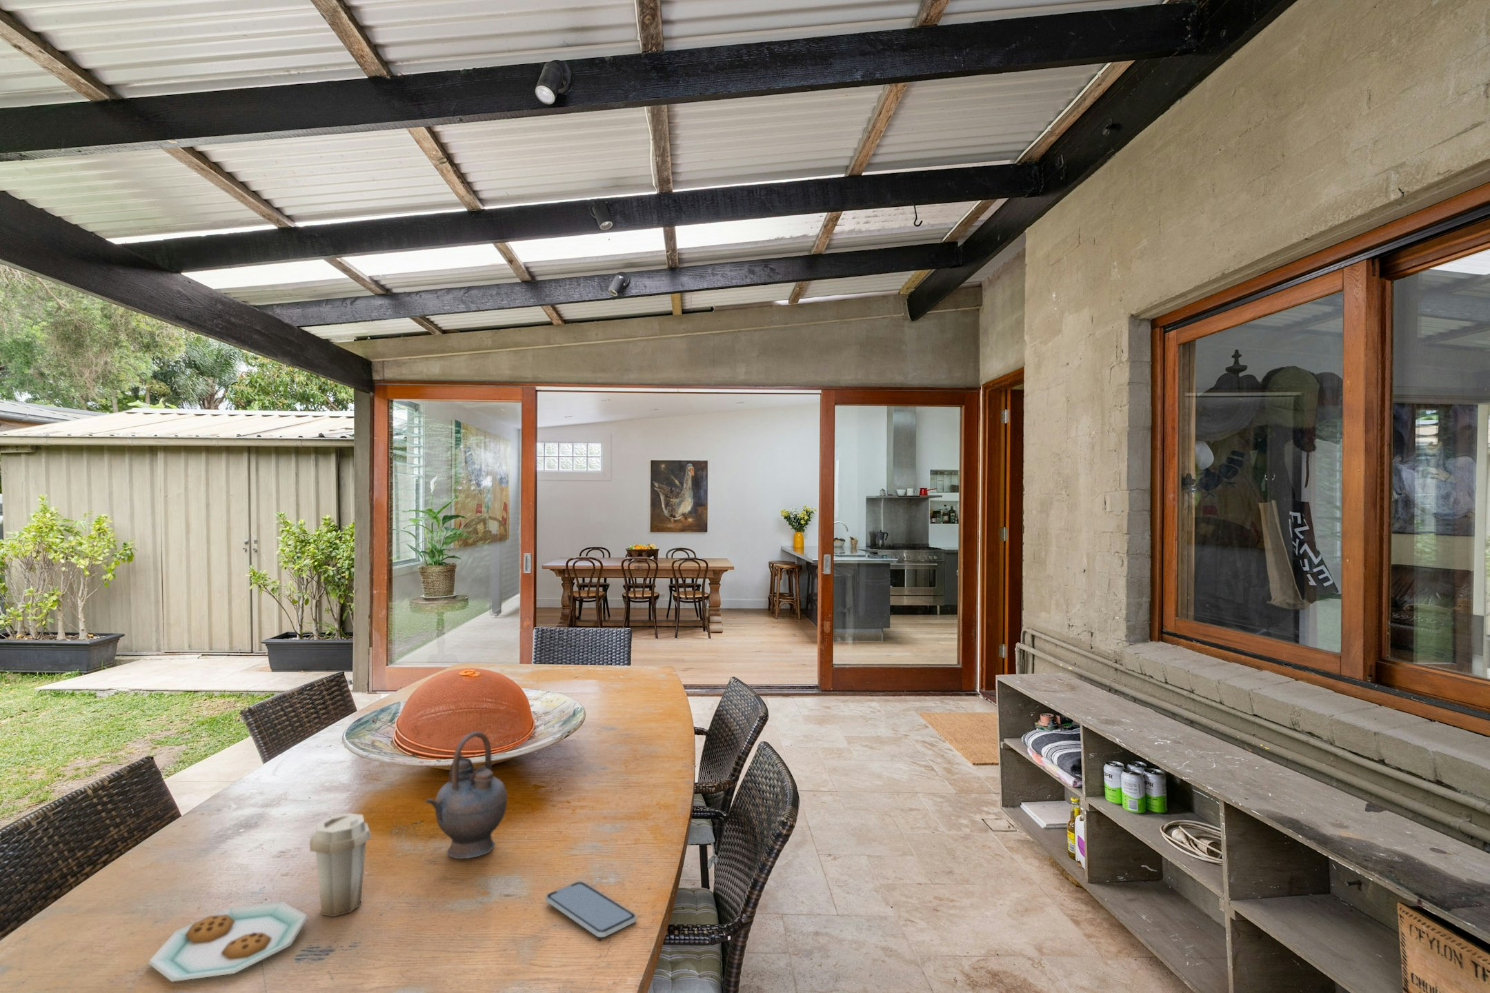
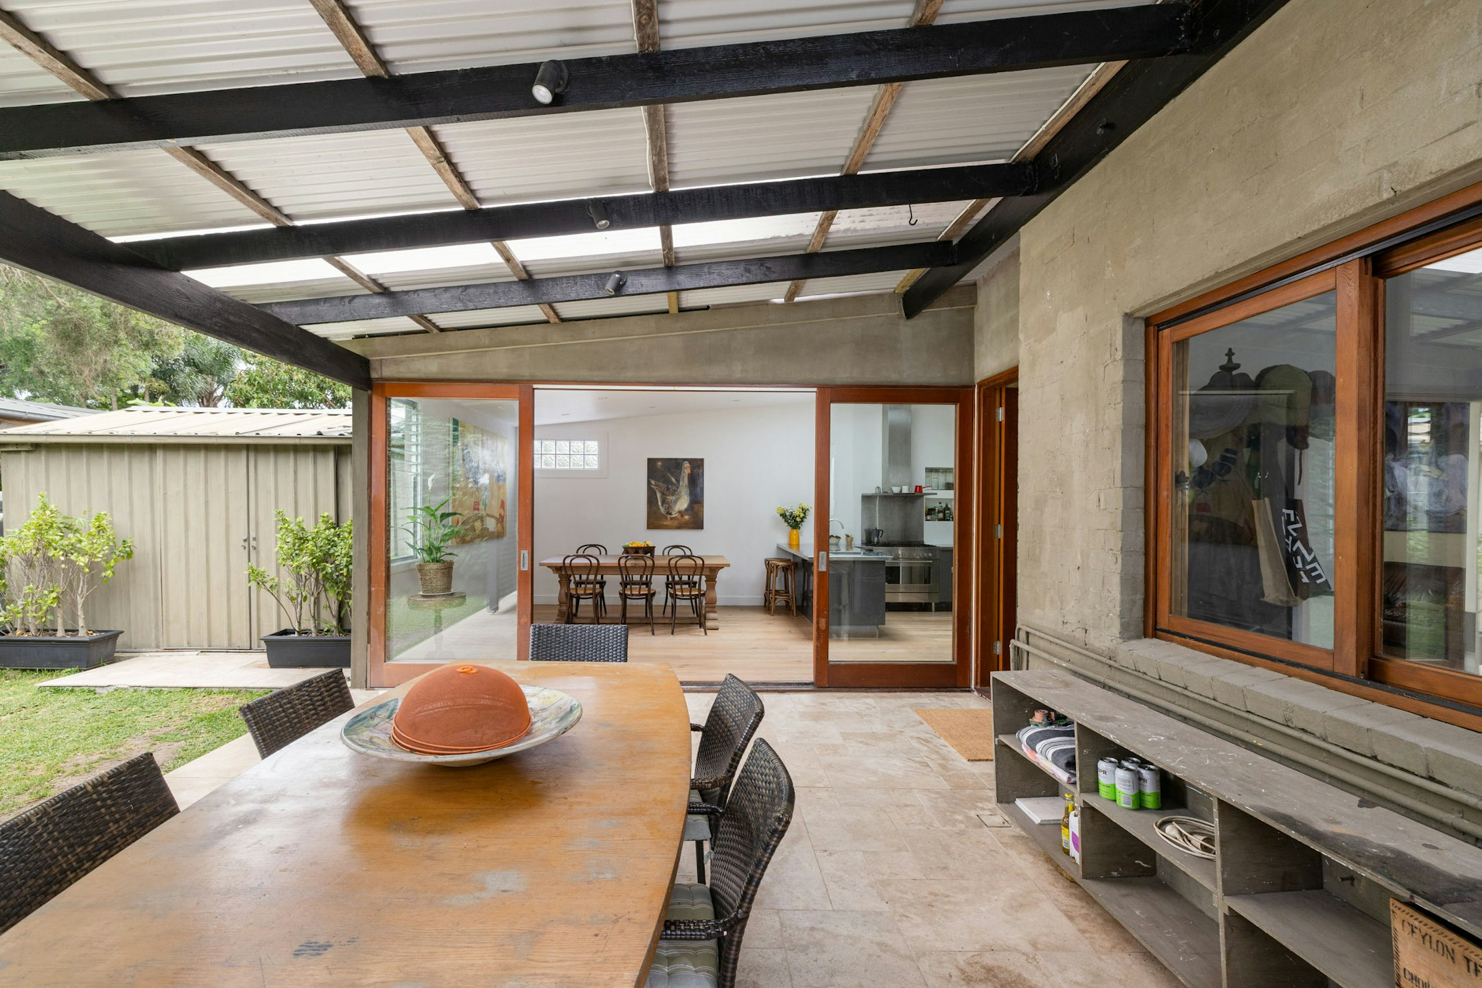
- plate [147,812,371,982]
- smartphone [545,881,636,938]
- teapot [425,731,509,859]
